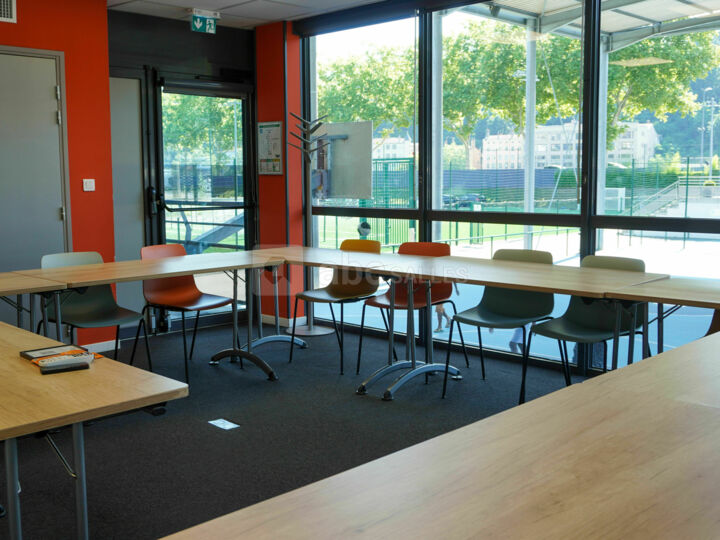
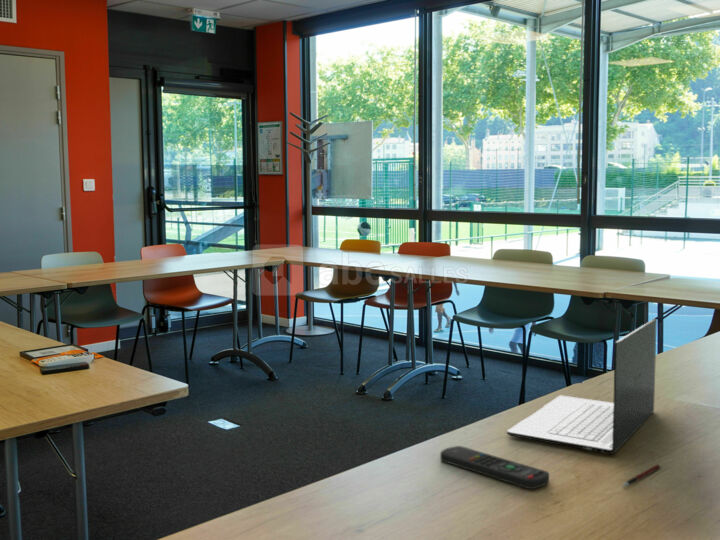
+ laptop [506,318,658,455]
+ remote control [439,445,550,490]
+ pen [621,463,662,488]
